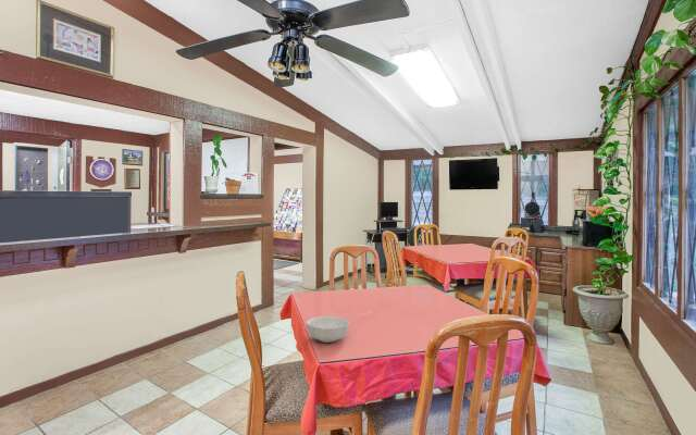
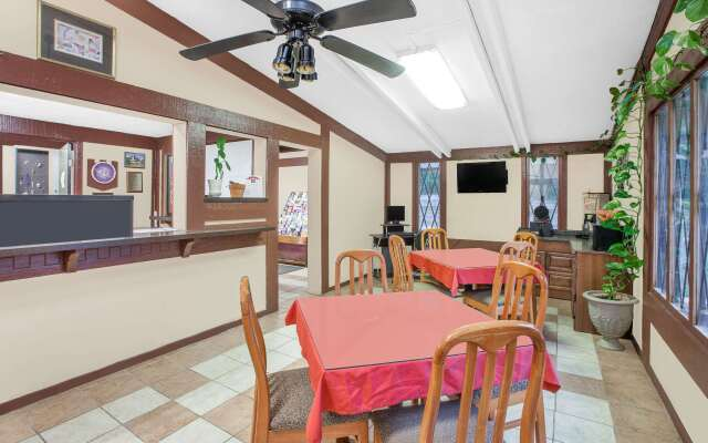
- cereal bowl [306,315,350,344]
